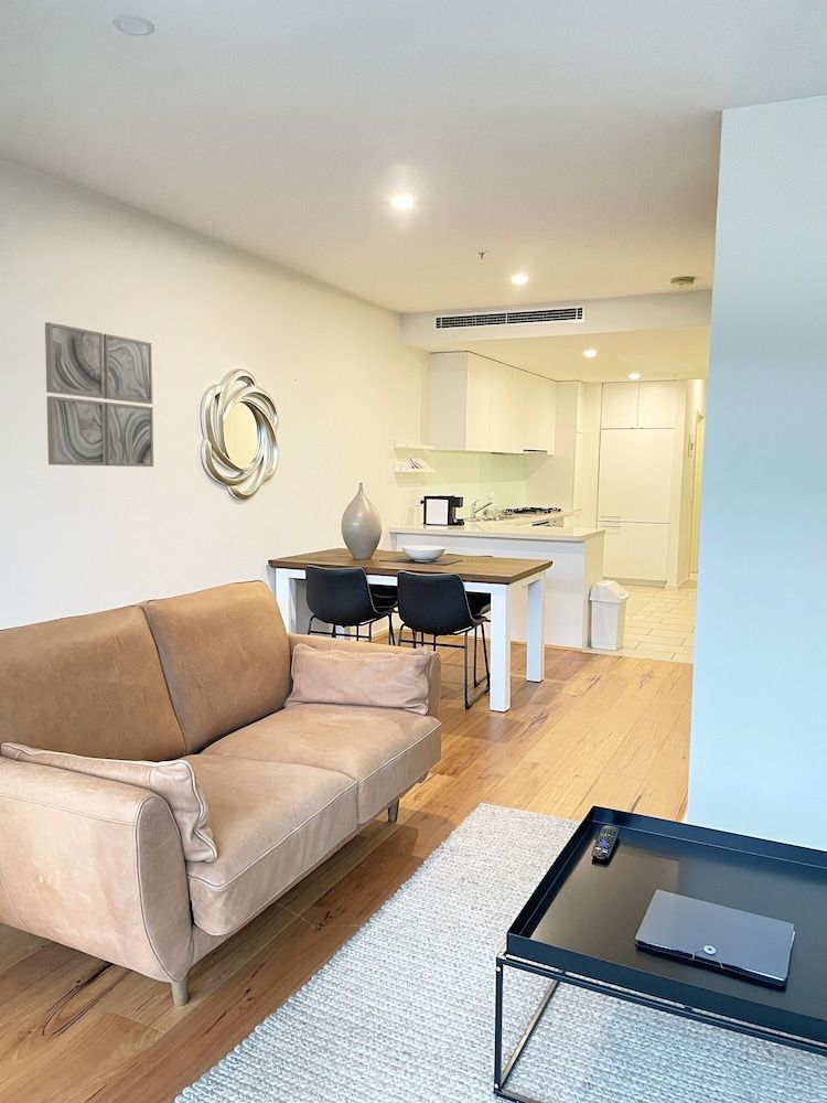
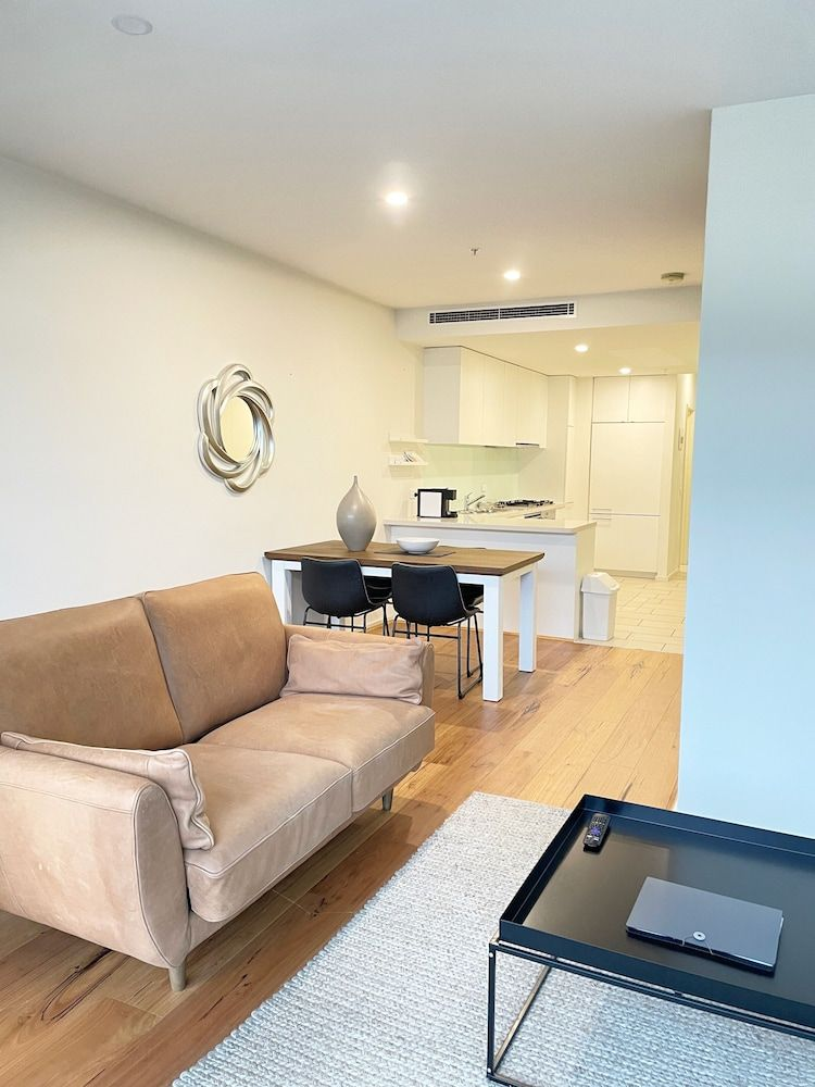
- wall art [44,321,154,468]
